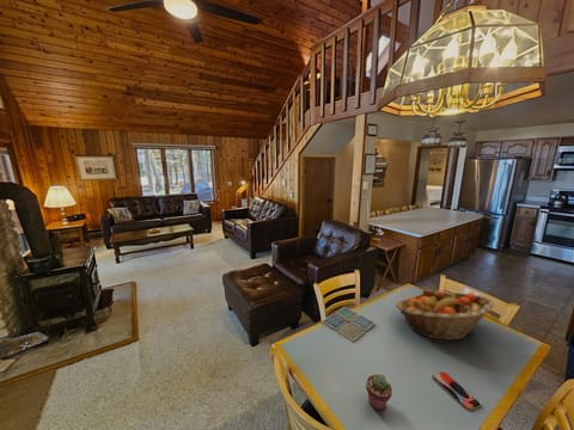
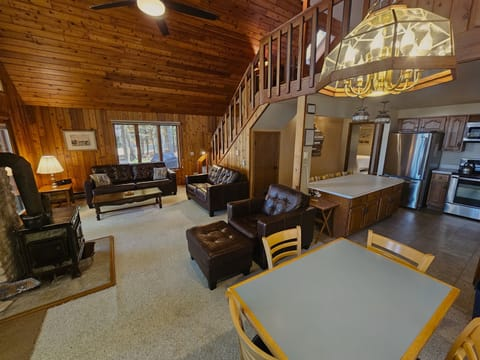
- potted succulent [365,373,393,411]
- fruit basket [395,288,495,342]
- drink coaster [320,306,377,343]
- smartphone [432,370,482,412]
